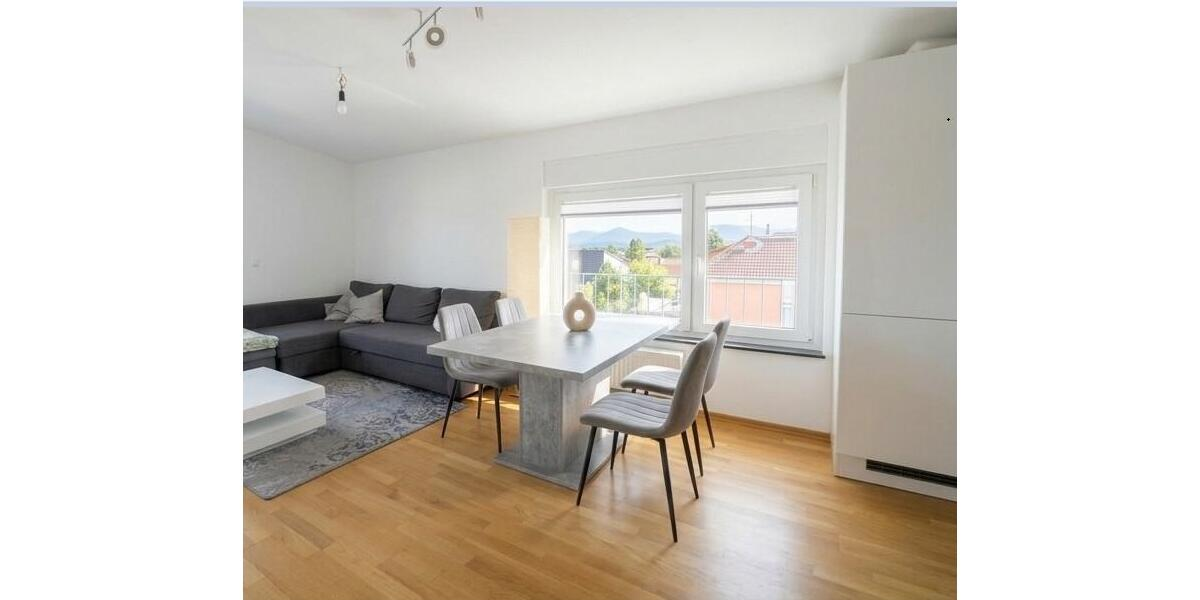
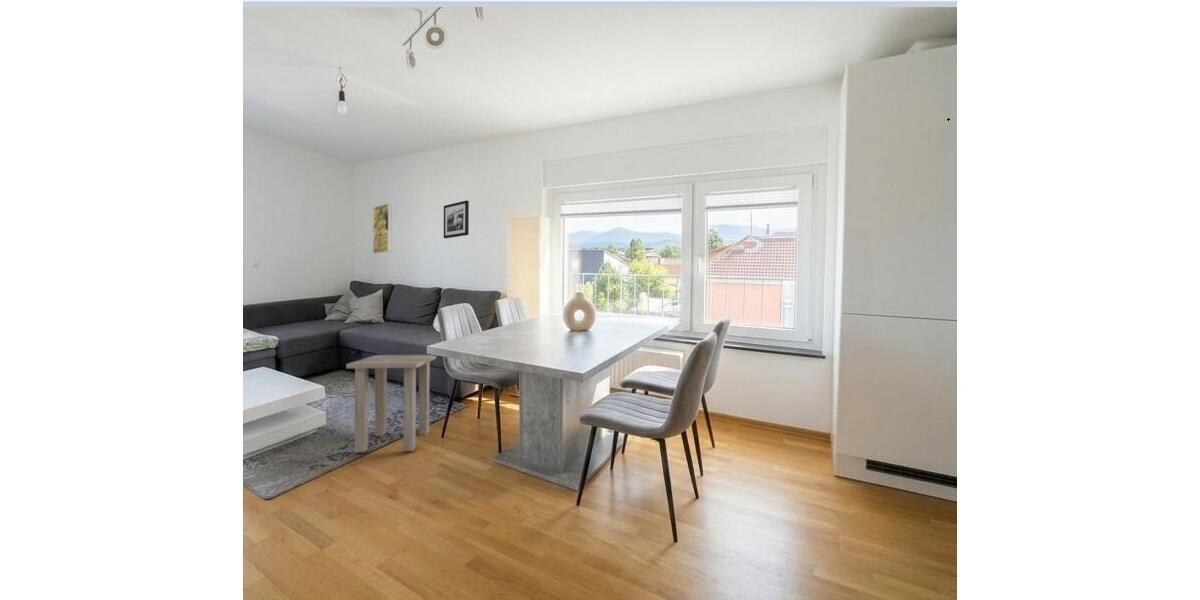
+ side table [345,354,437,453]
+ picture frame [443,199,470,239]
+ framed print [372,202,392,255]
